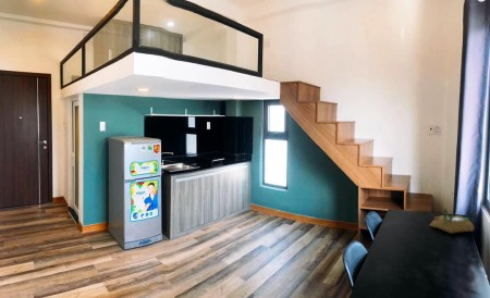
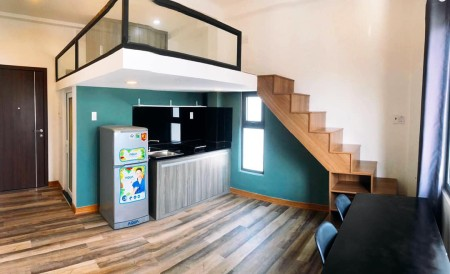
- succulent planter [428,208,475,235]
